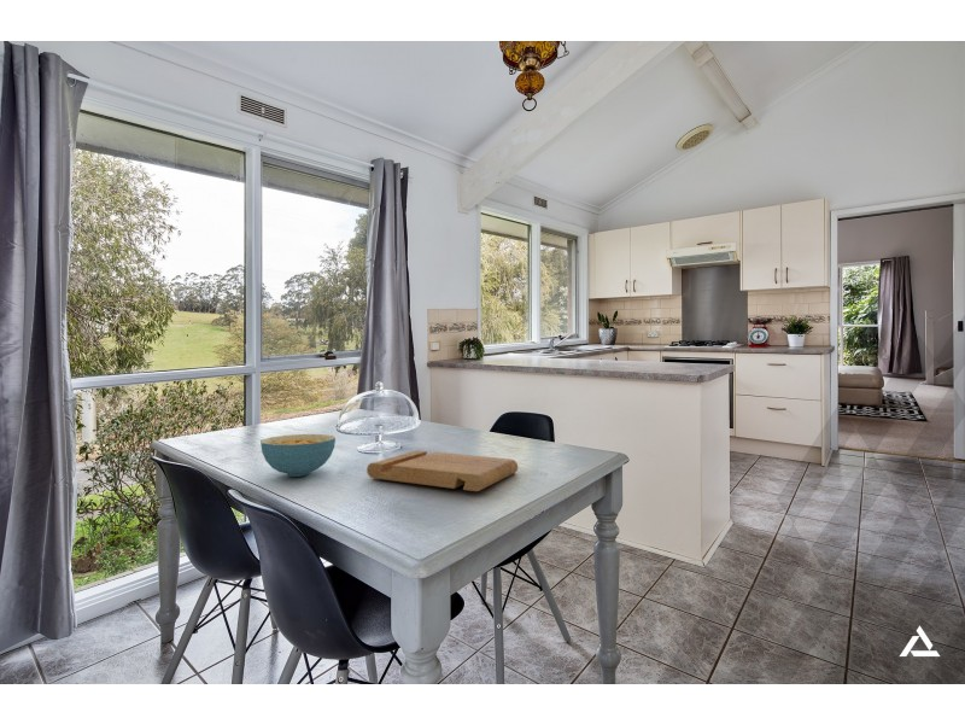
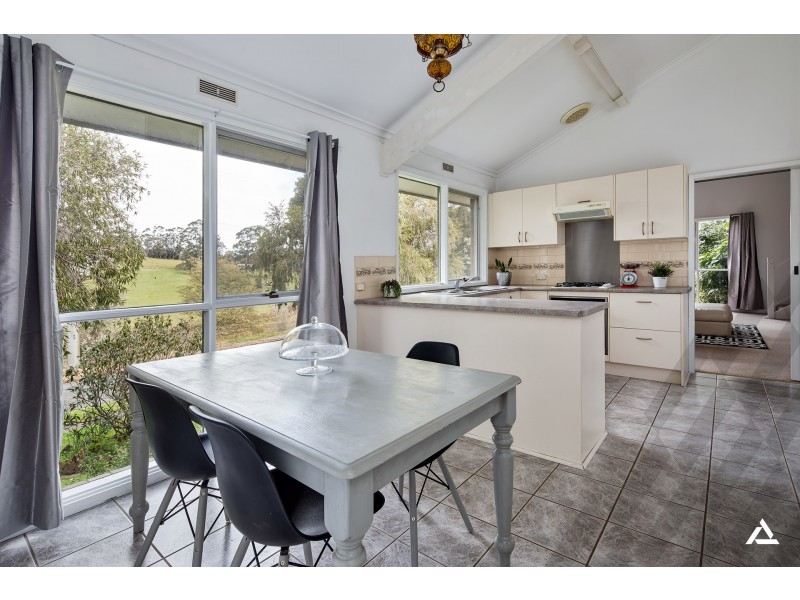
- cutting board [365,449,519,492]
- cereal bowl [259,433,337,478]
